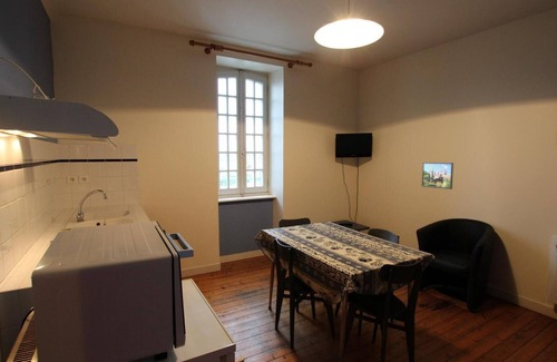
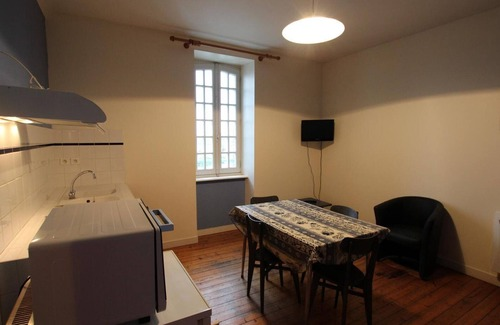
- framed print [421,162,455,190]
